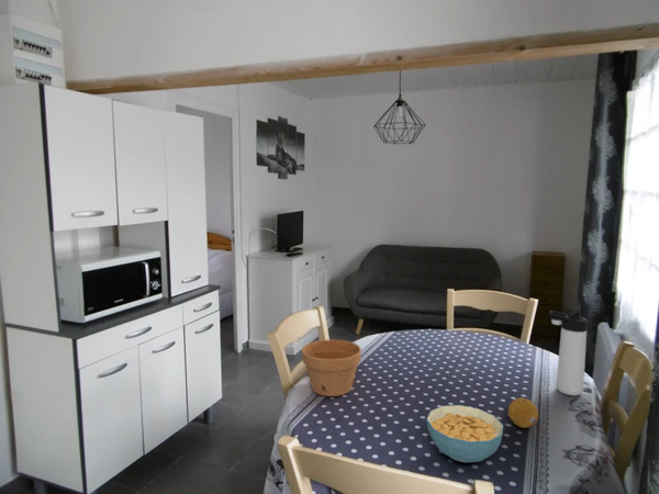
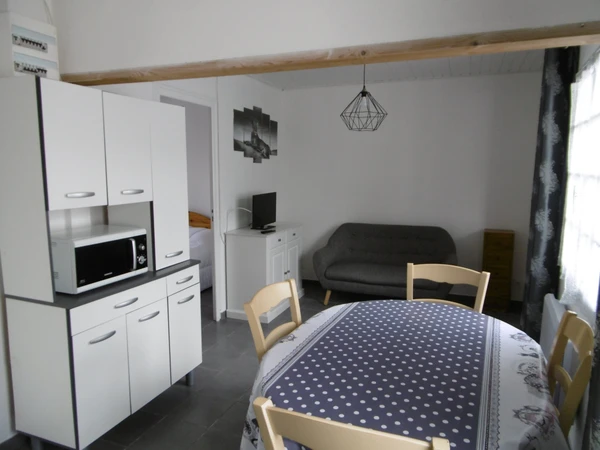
- cereal bowl [426,404,504,463]
- flower pot [301,338,362,397]
- thermos bottle [548,310,589,396]
- fruit [506,396,539,429]
